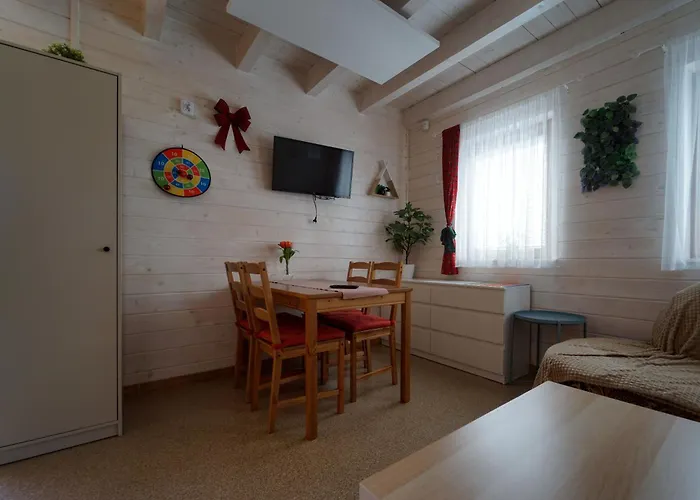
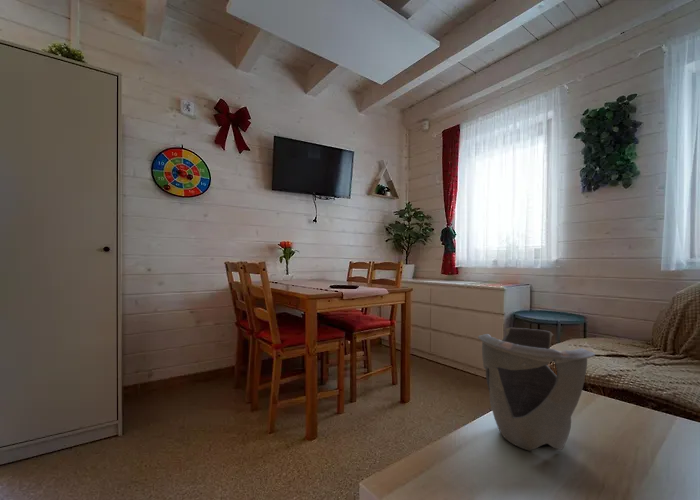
+ decorative bowl [477,327,597,452]
